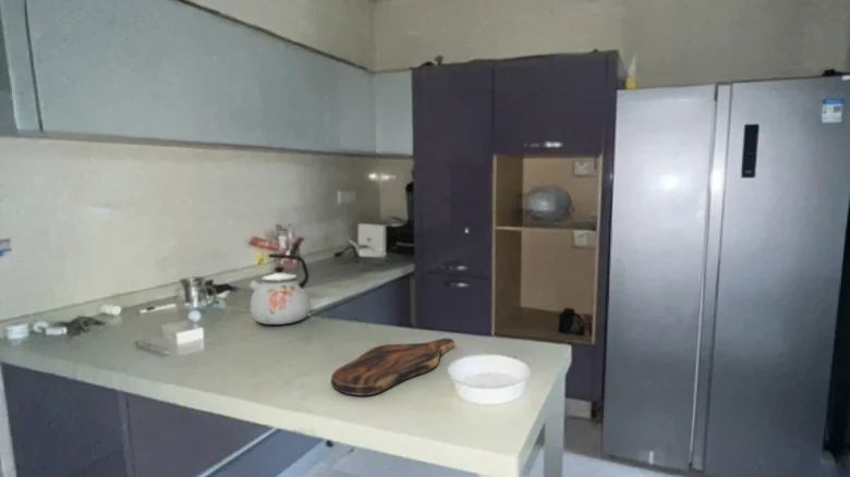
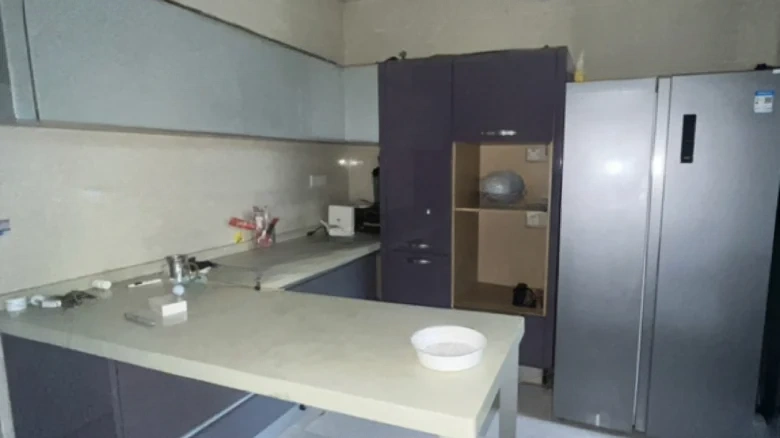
- kettle [247,253,312,326]
- cutting board [330,337,456,396]
